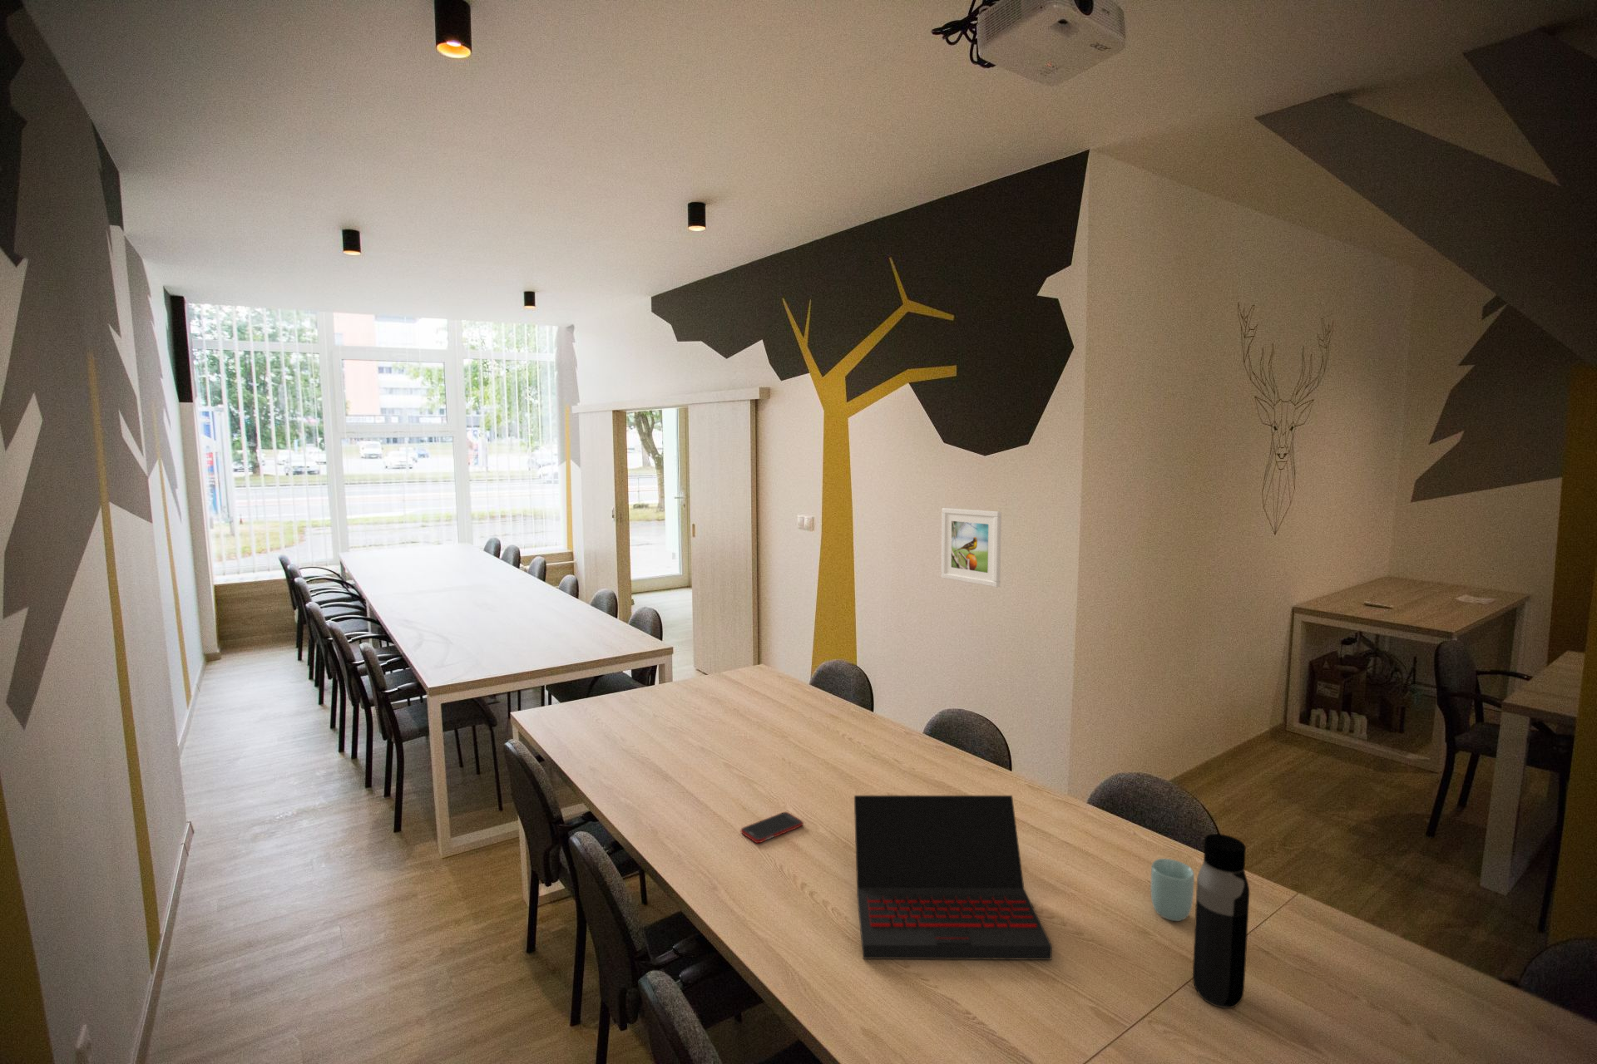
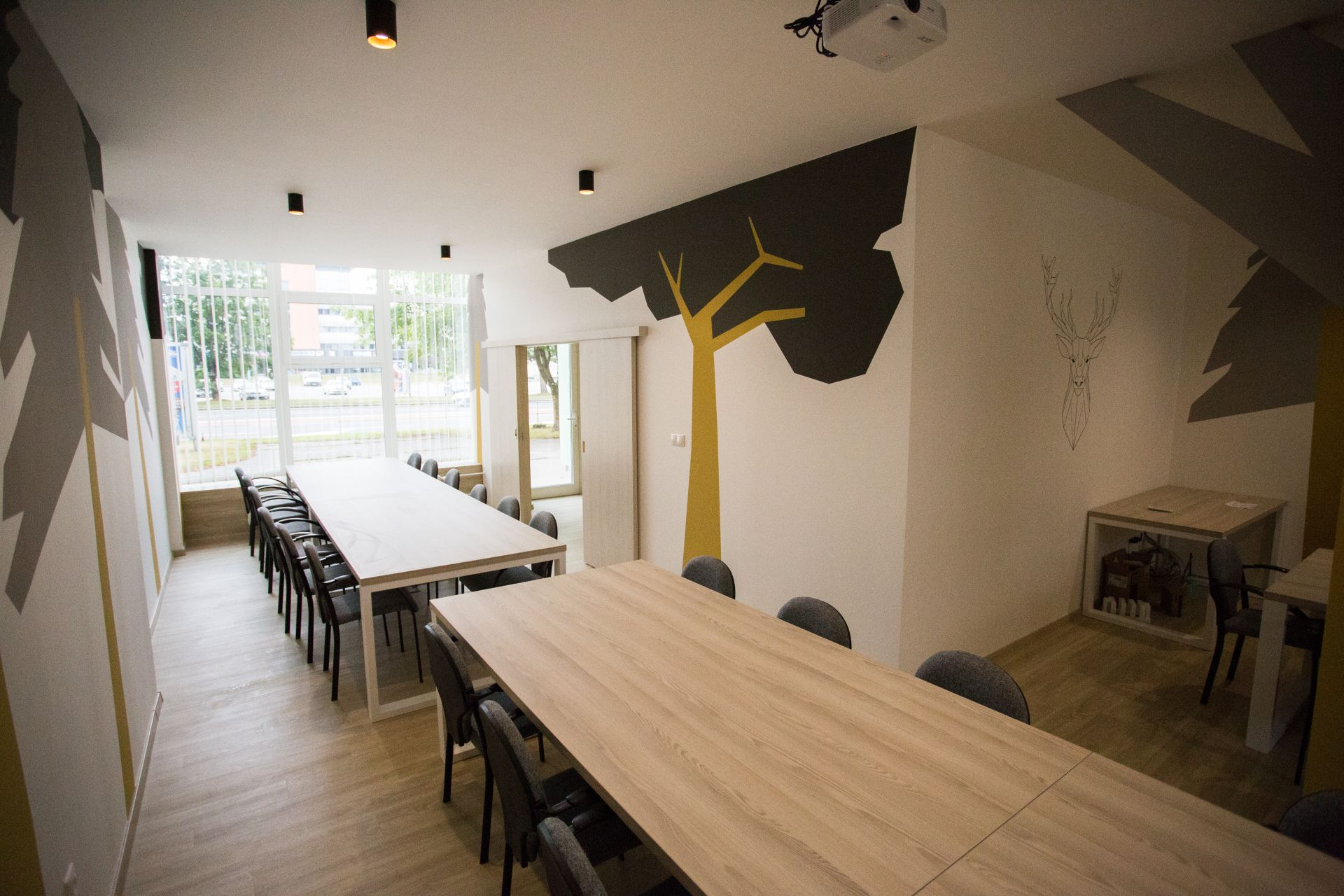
- laptop [853,794,1053,961]
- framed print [941,507,1003,588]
- cup [1149,857,1195,922]
- cell phone [740,811,804,843]
- water bottle [1192,832,1250,1009]
